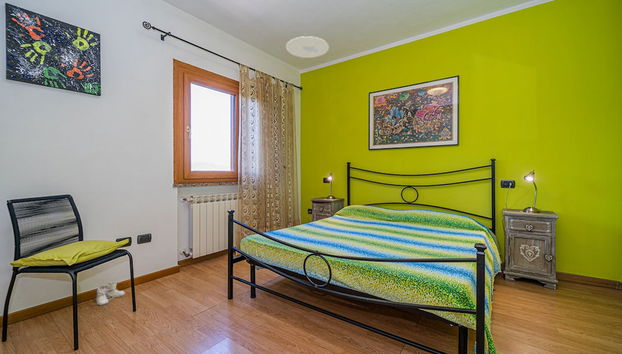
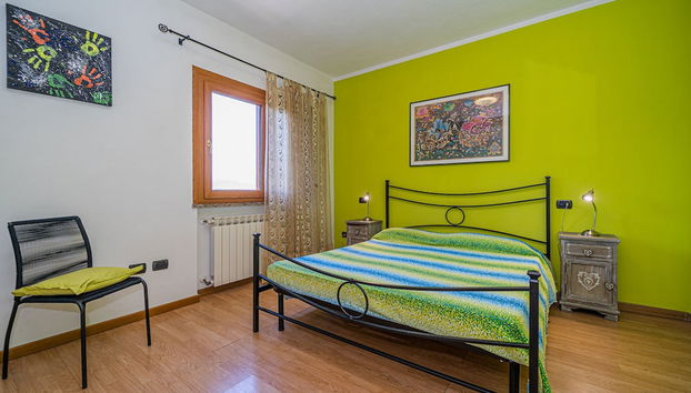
- boots [91,282,126,306]
- ceiling light [285,35,330,59]
